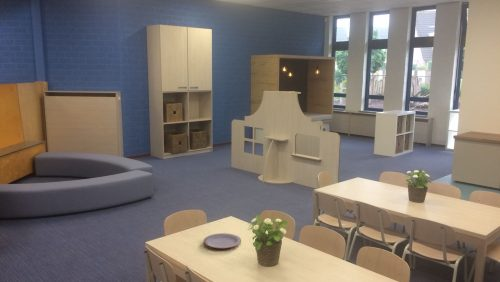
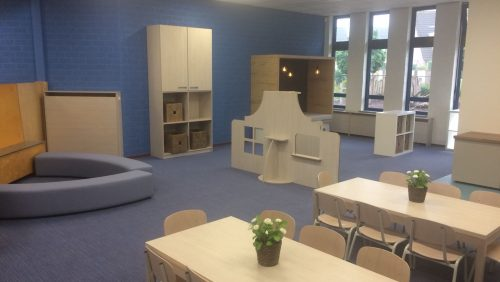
- plate [203,232,242,250]
